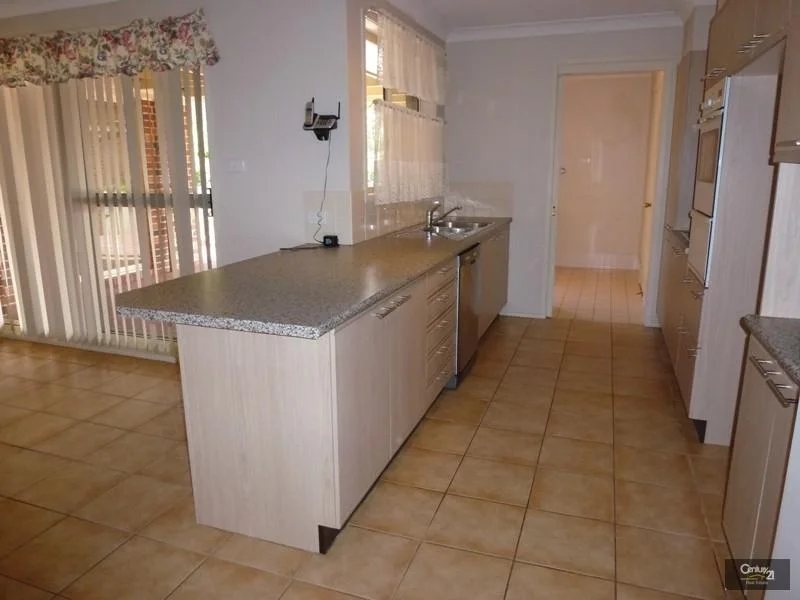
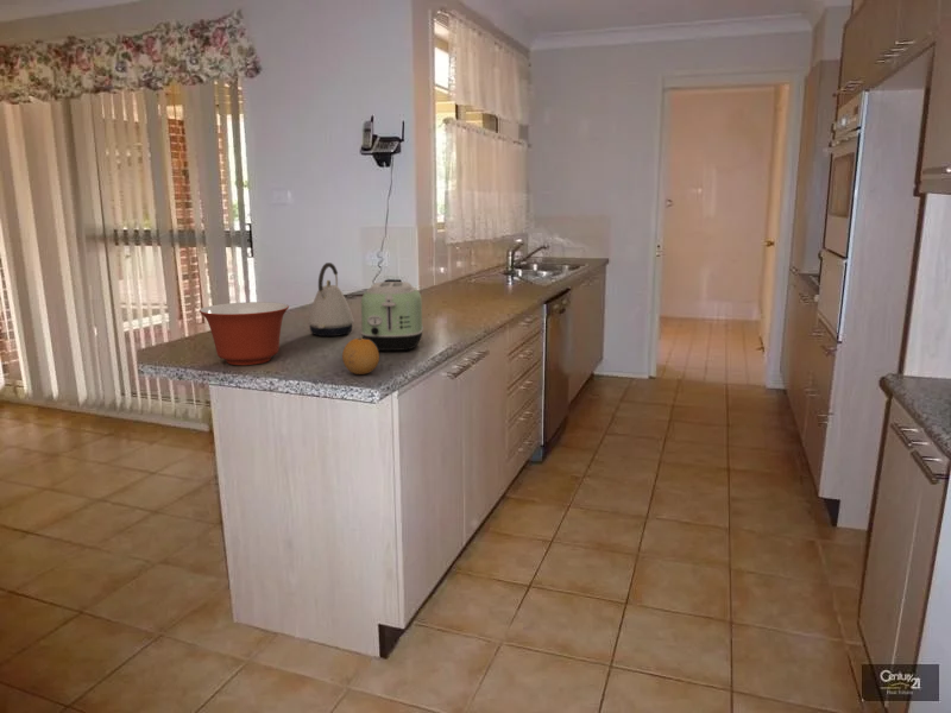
+ mixing bowl [199,301,290,366]
+ kettle [307,261,355,337]
+ fruit [341,336,380,376]
+ toaster [360,280,424,352]
